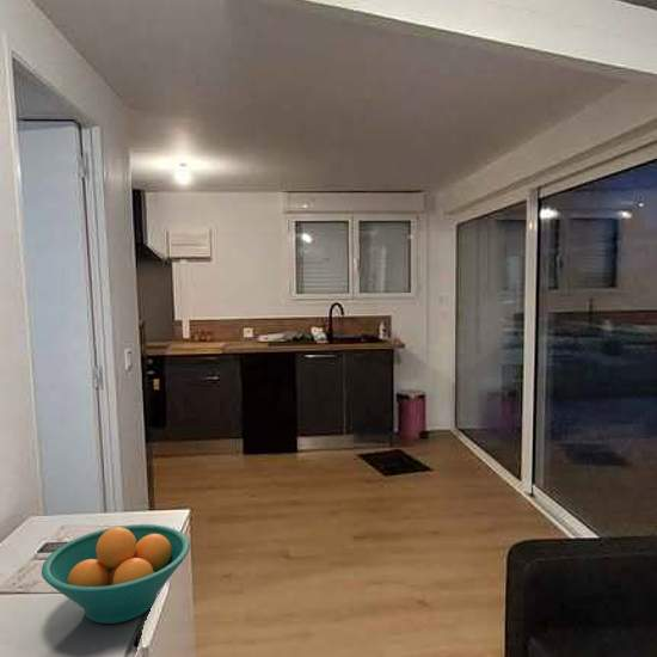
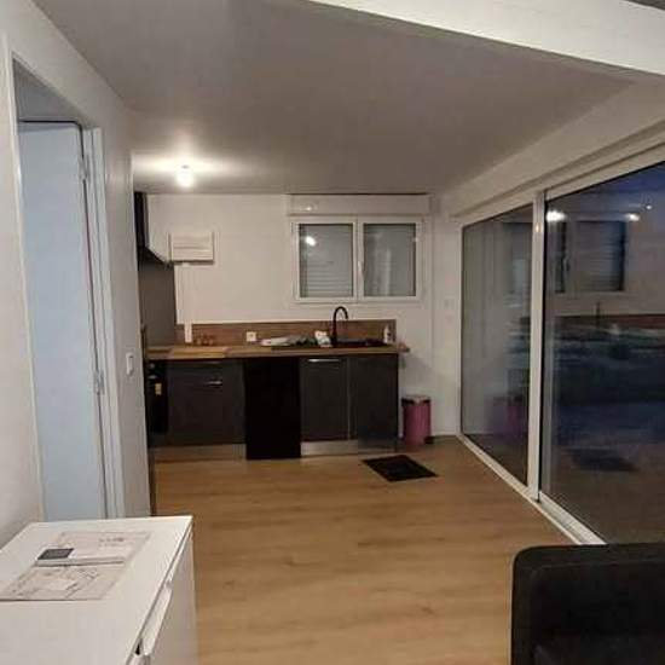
- fruit bowl [41,523,191,625]
